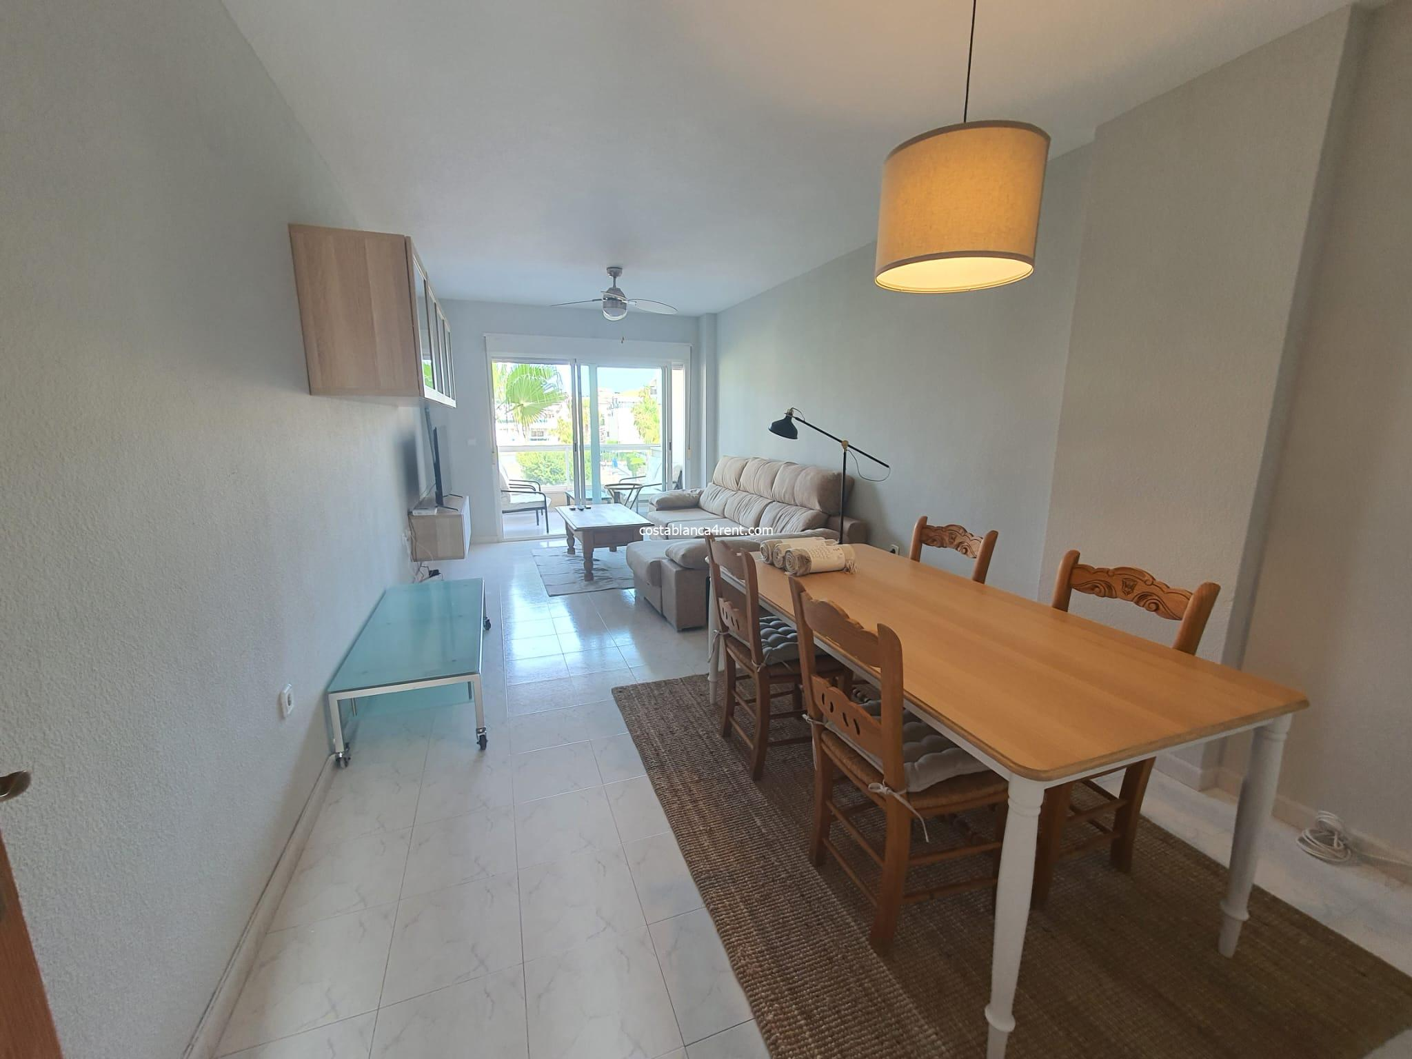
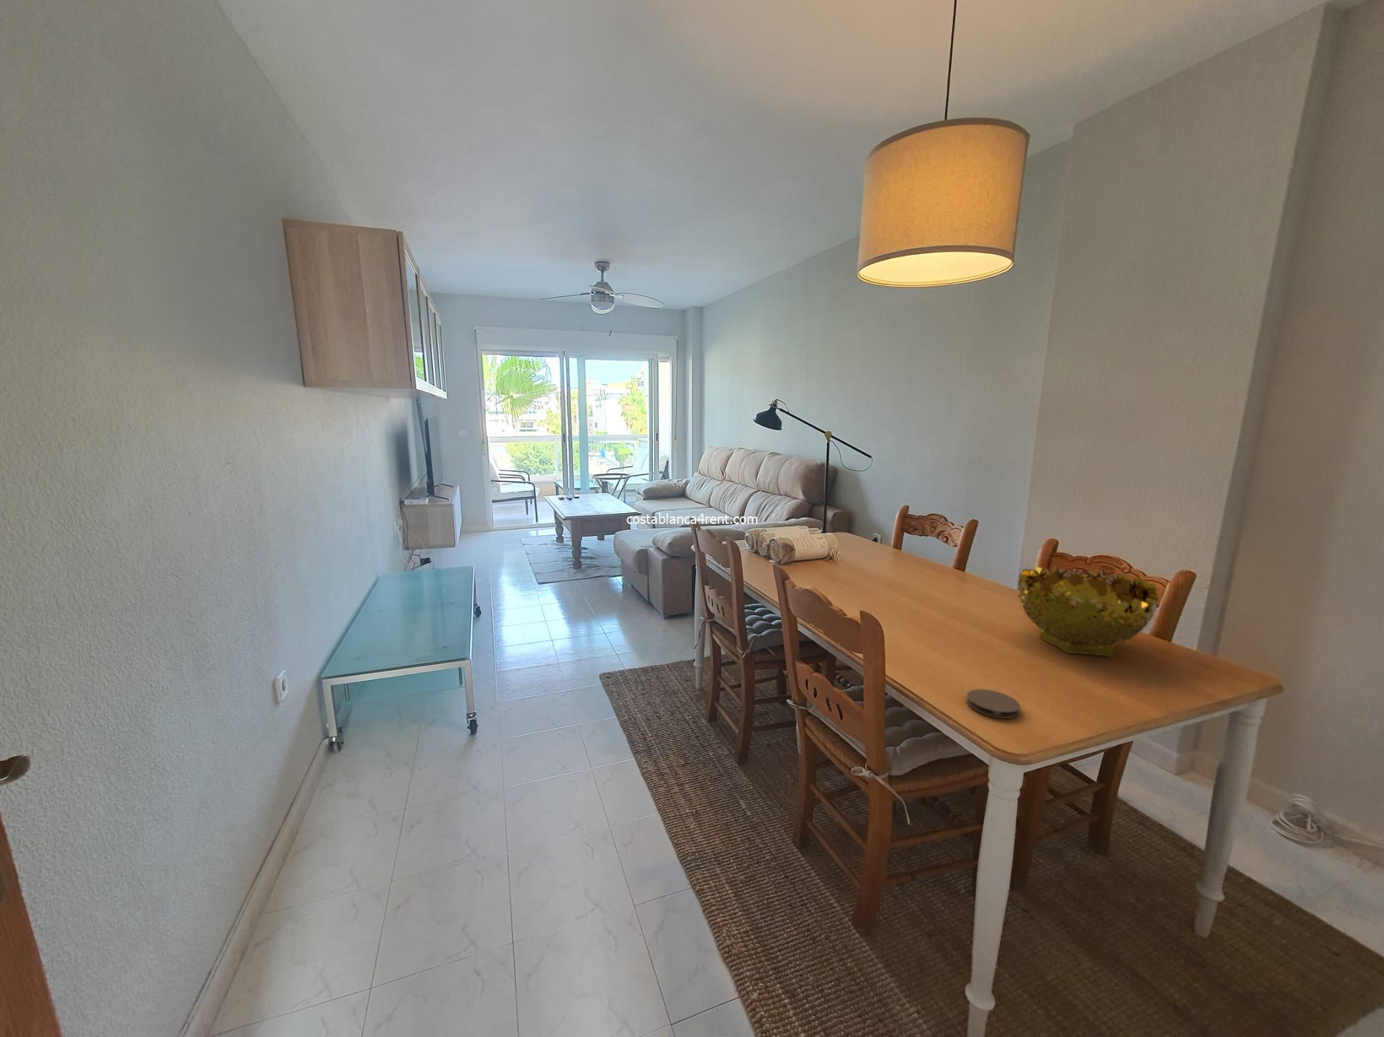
+ decorative bowl [1017,564,1160,658]
+ coaster [966,688,1021,719]
